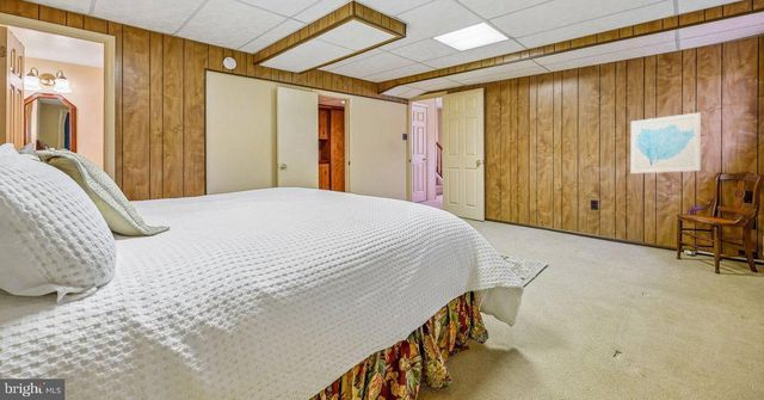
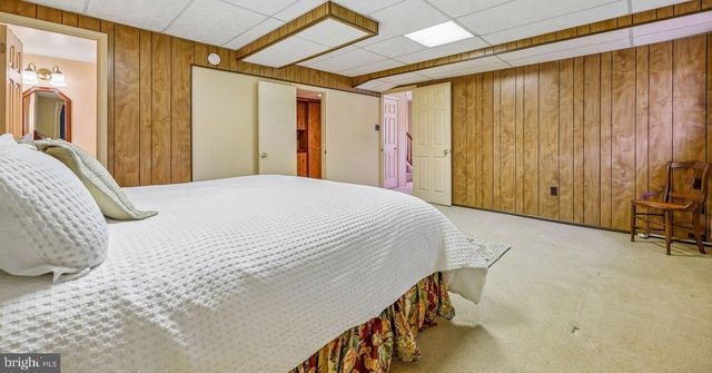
- wall art [630,111,702,174]
